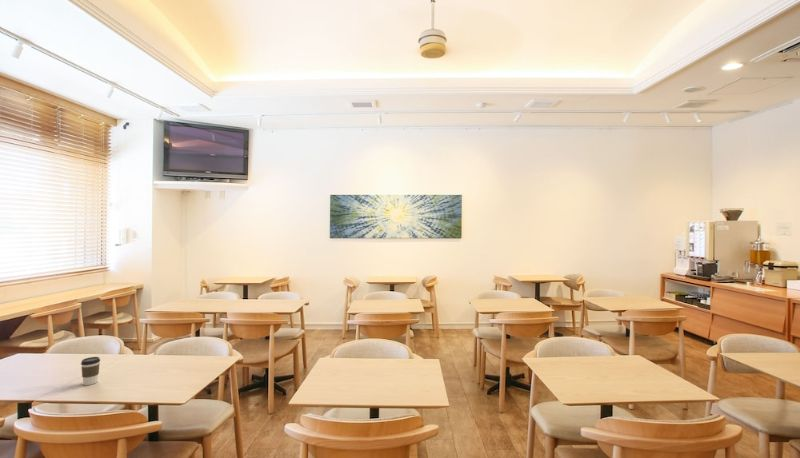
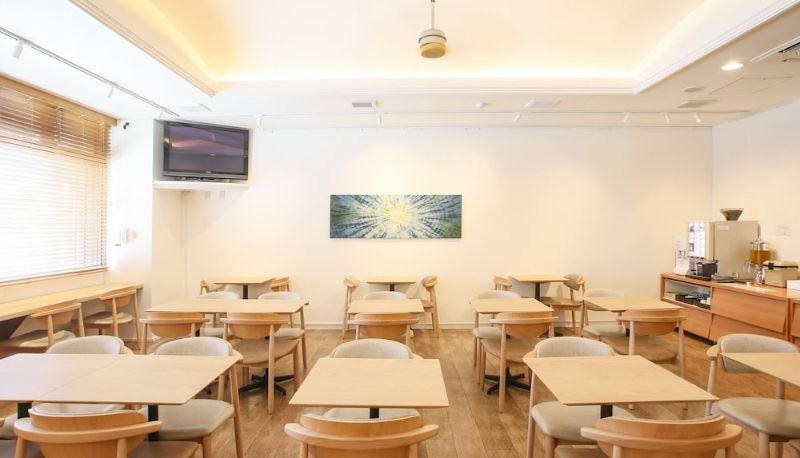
- coffee cup [80,356,101,386]
